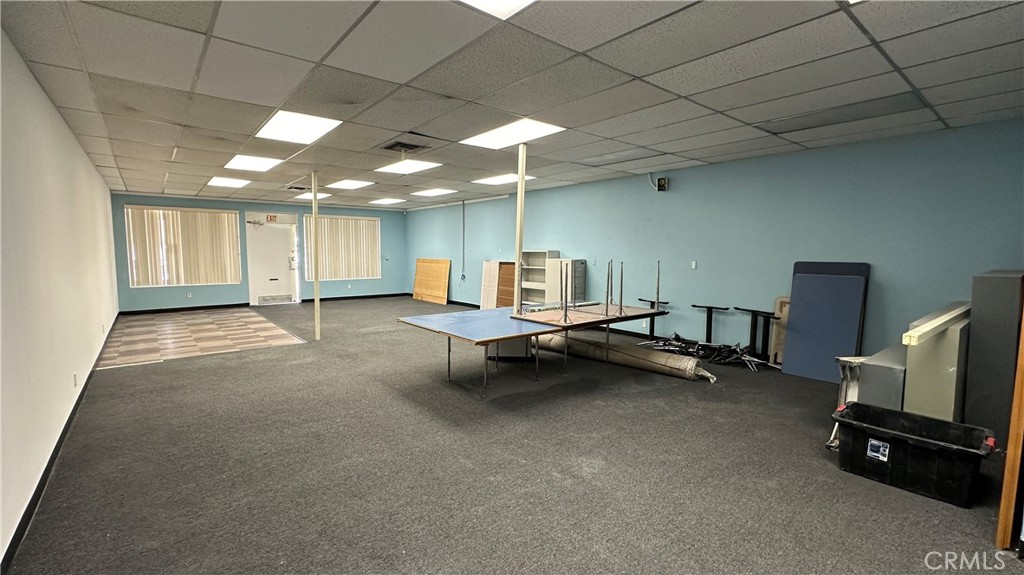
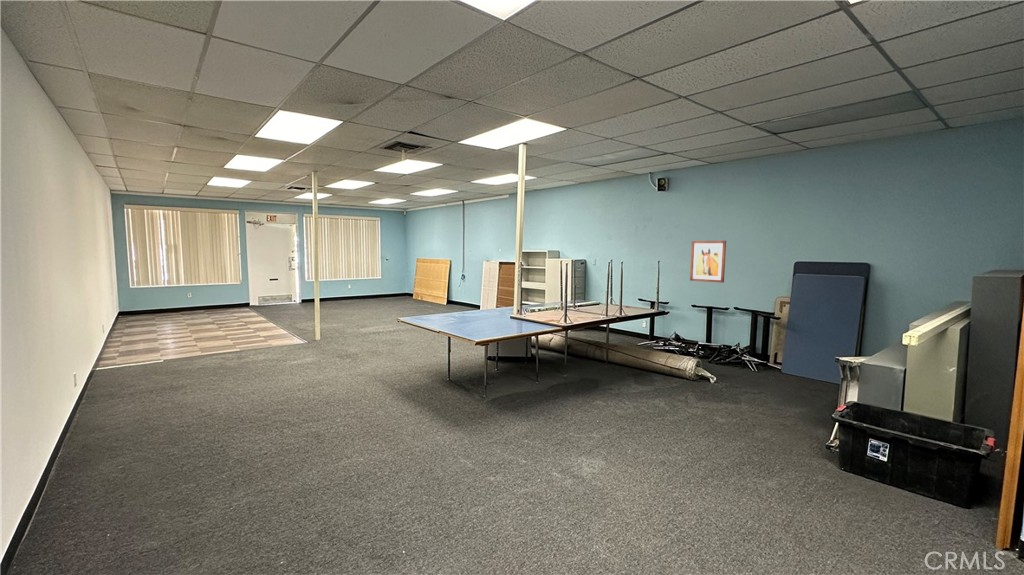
+ wall art [689,240,727,284]
